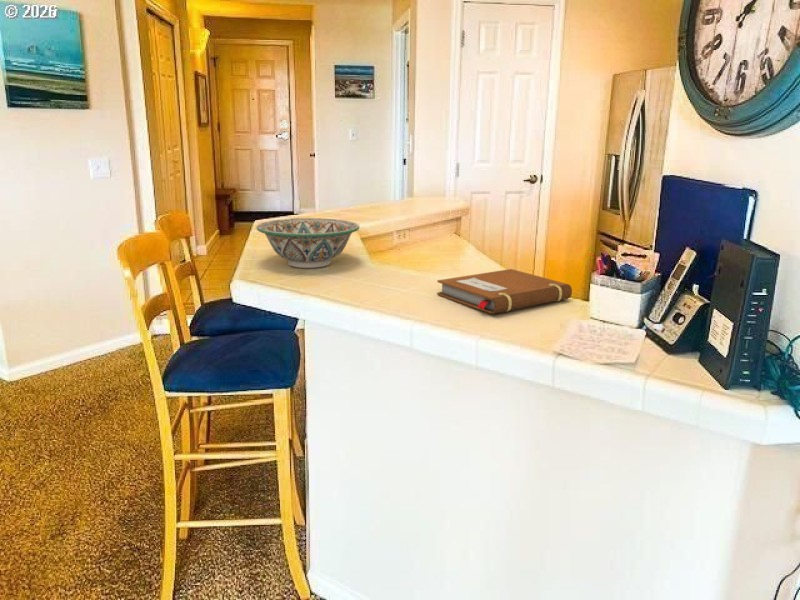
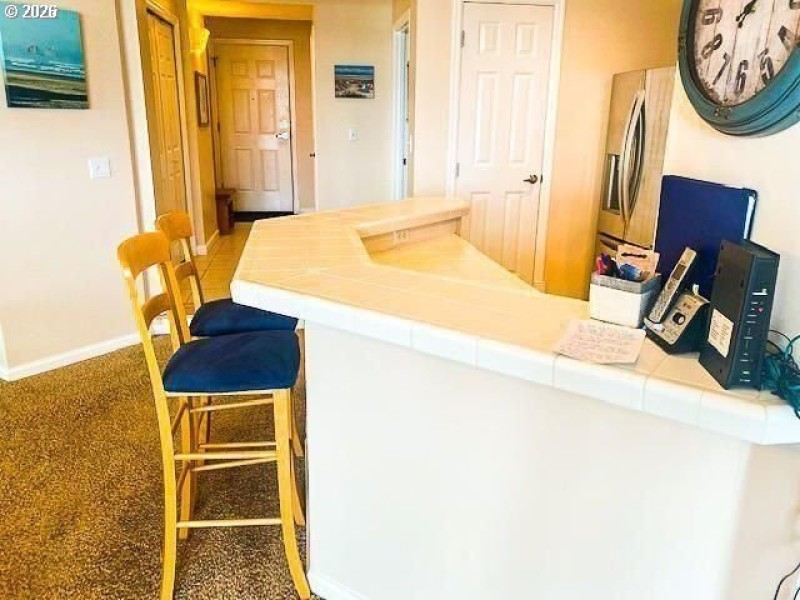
- notebook [436,268,573,315]
- decorative bowl [256,217,360,269]
